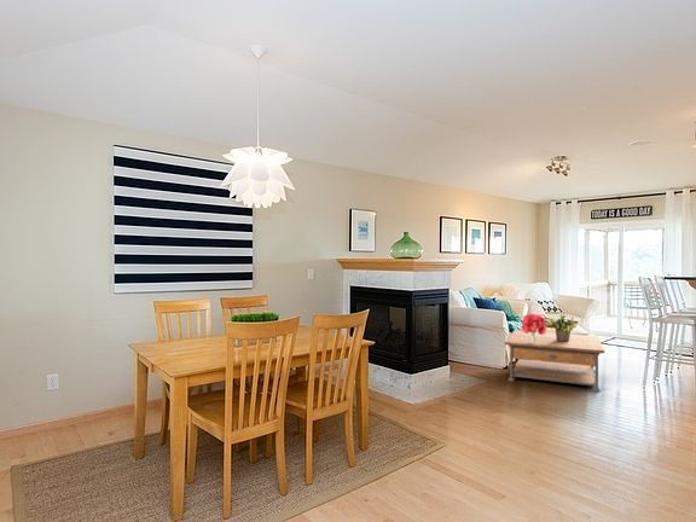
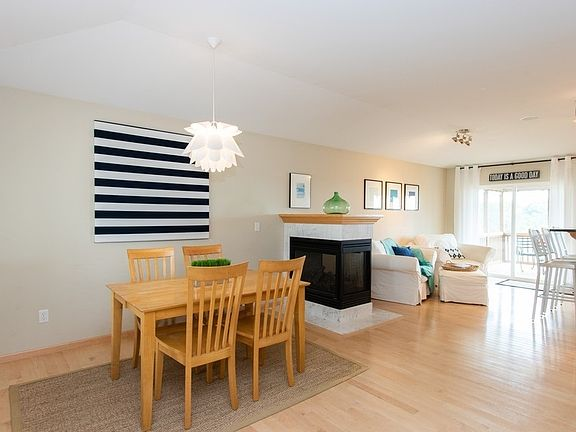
- coffee table [504,329,607,393]
- bouquet [521,313,547,343]
- potted plant [544,313,576,341]
